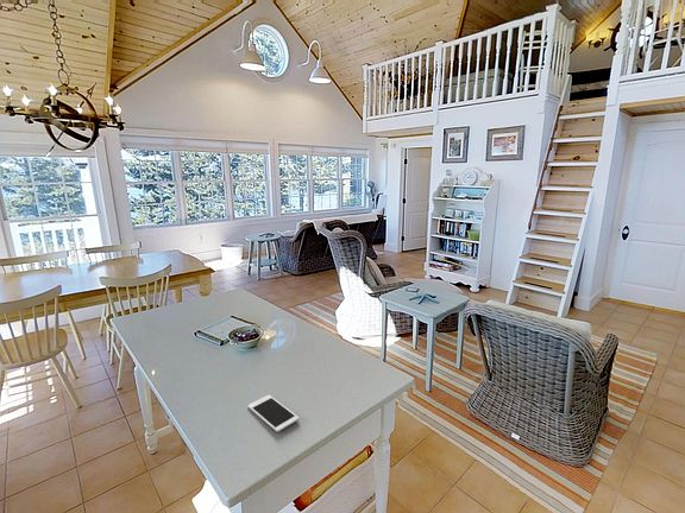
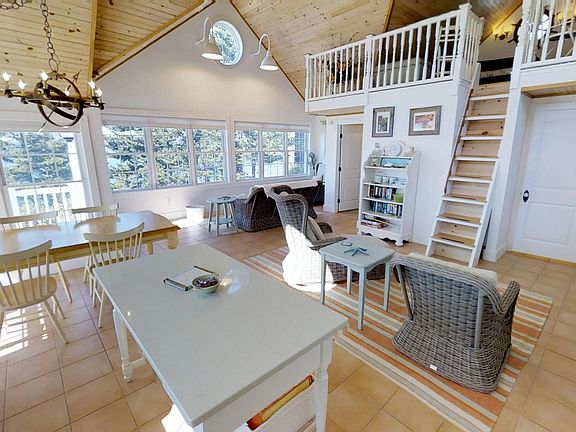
- cell phone [247,394,300,433]
